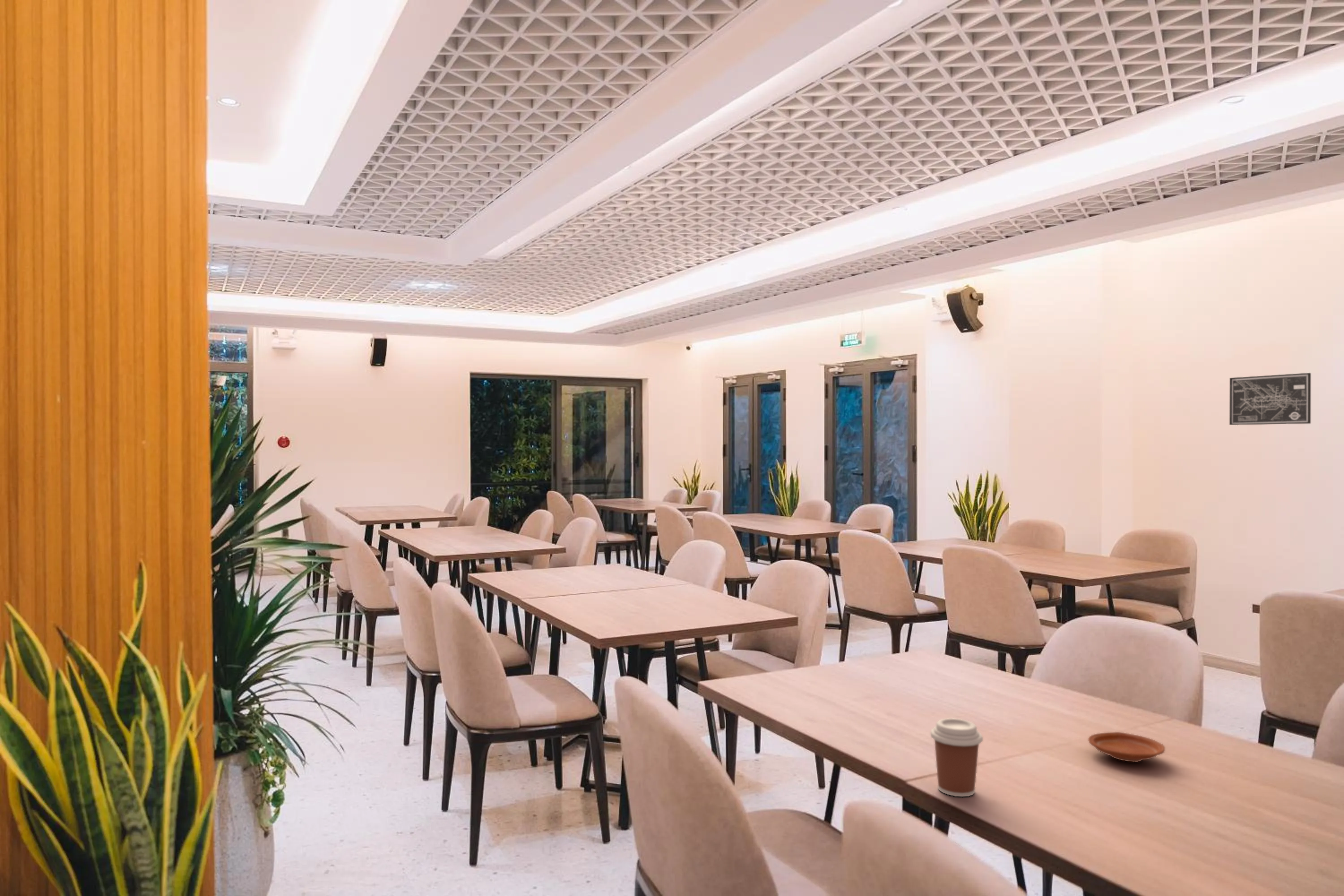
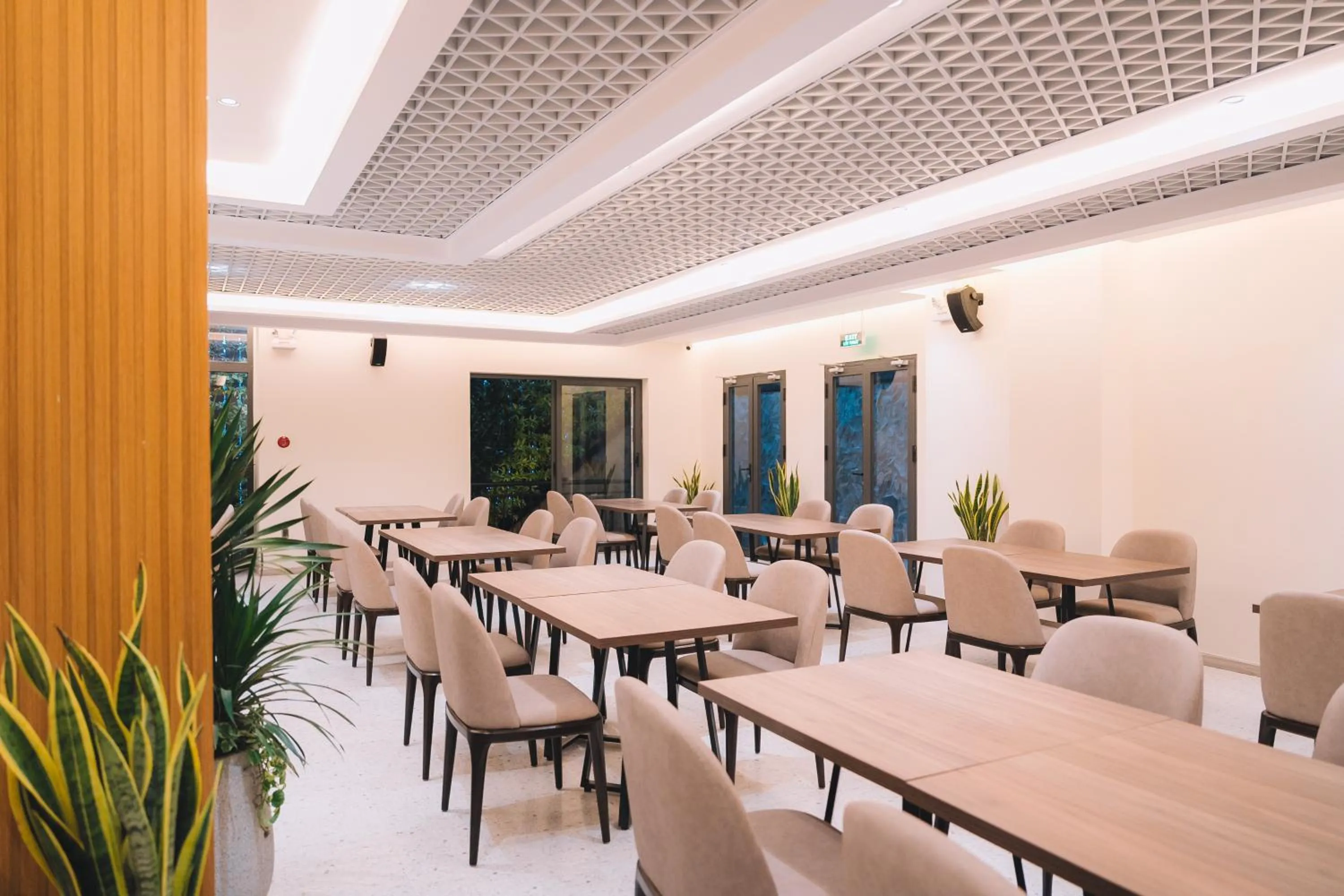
- plate [1088,732,1165,762]
- wall art [1229,372,1311,426]
- coffee cup [930,718,983,797]
